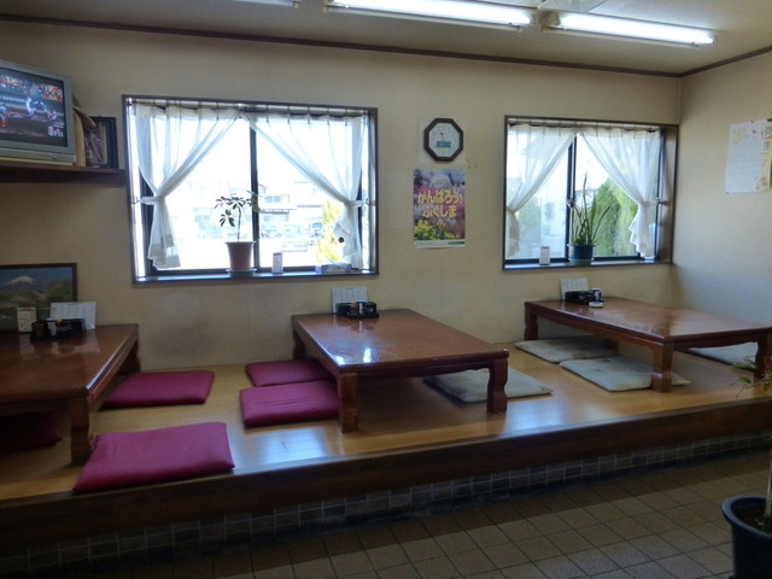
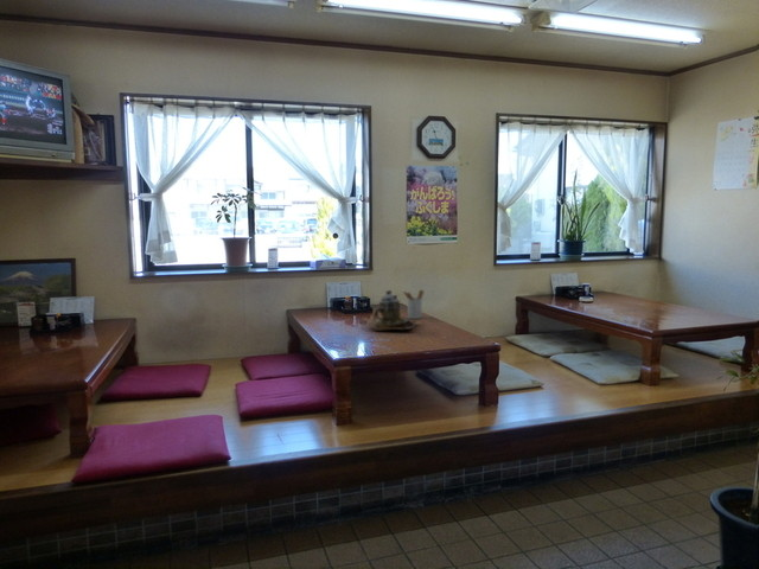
+ teapot [368,289,419,332]
+ utensil holder [402,289,425,320]
